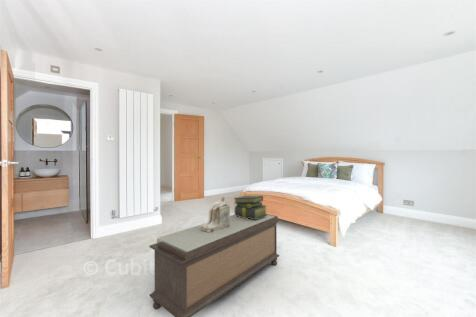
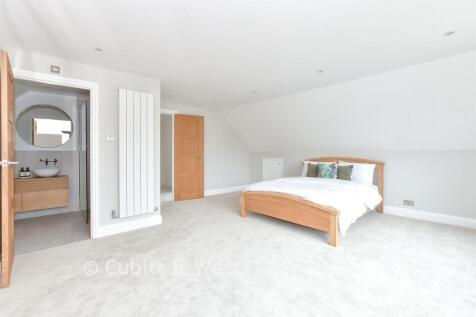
- bench [148,213,280,317]
- stack of books [233,195,268,219]
- decorative box [200,196,231,233]
